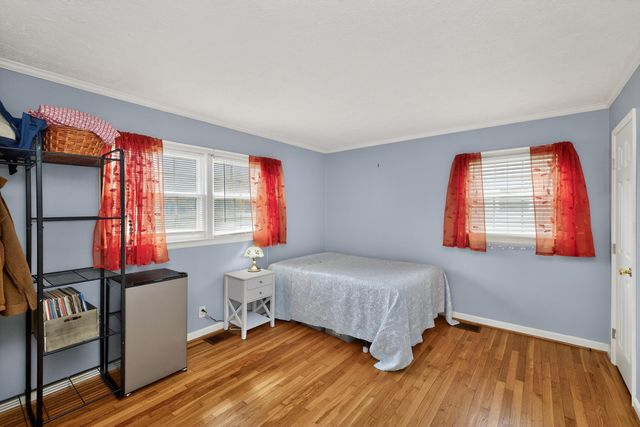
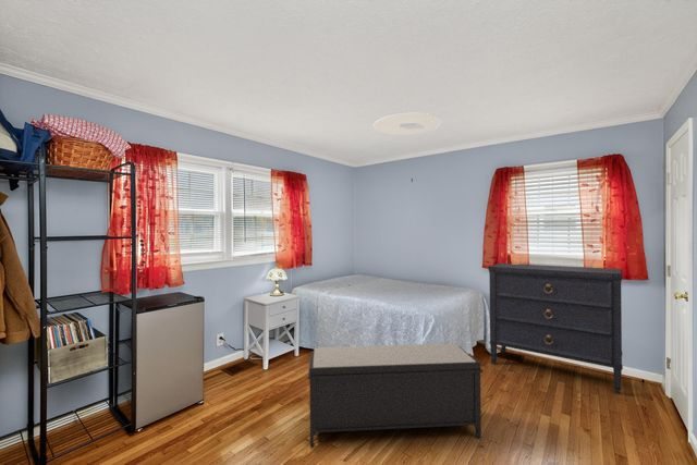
+ dresser [488,262,624,394]
+ ceiling light [372,112,442,136]
+ bench [307,342,484,448]
